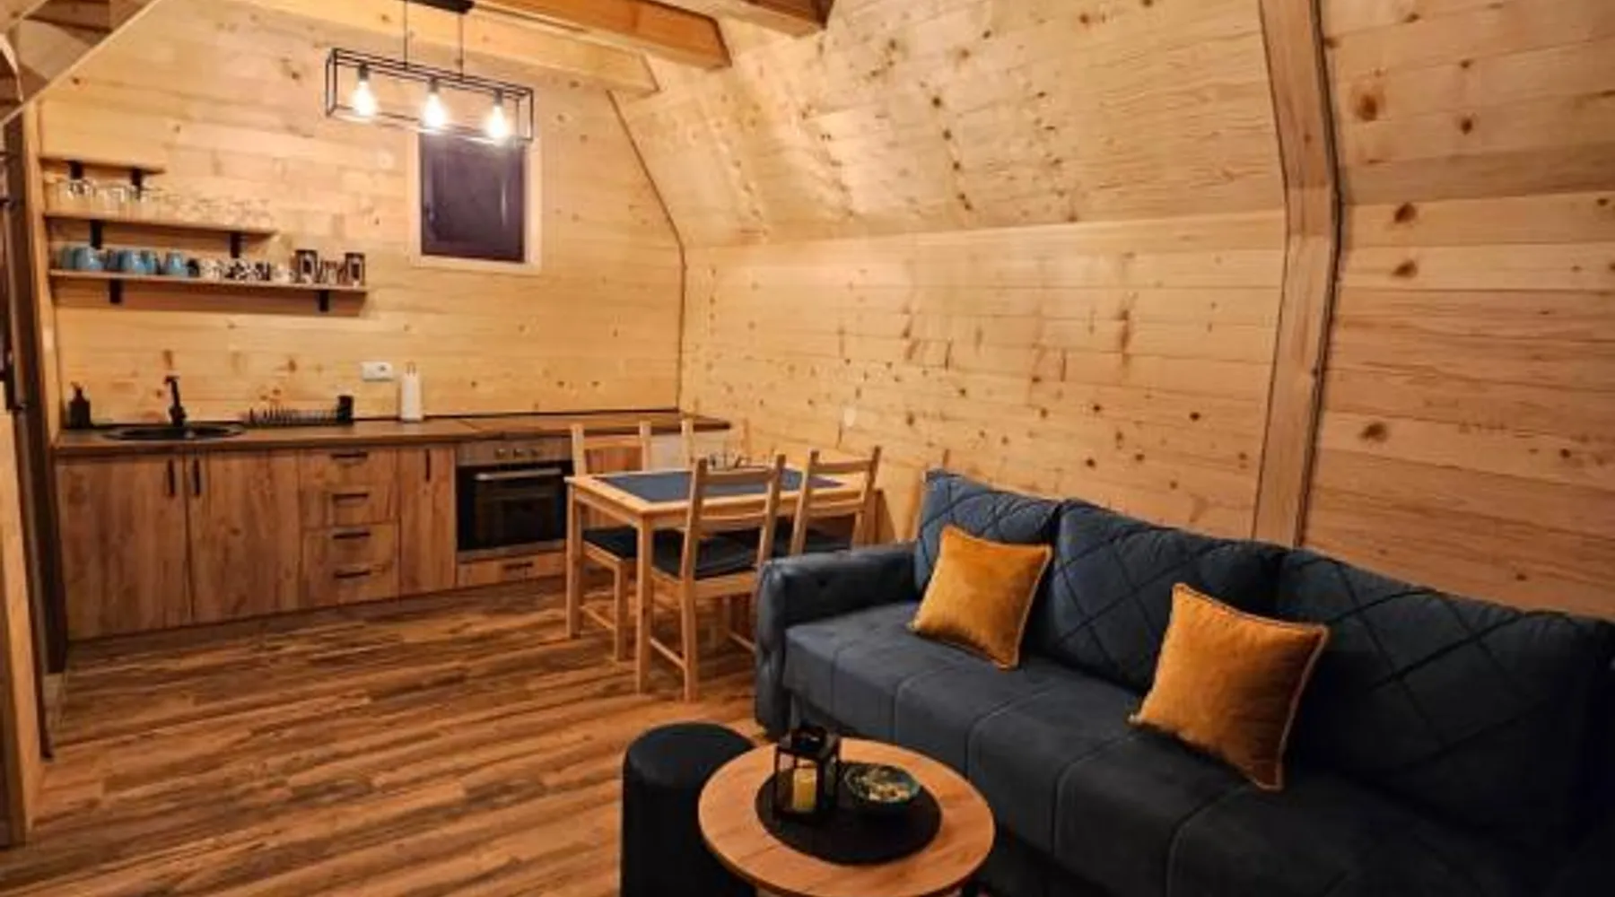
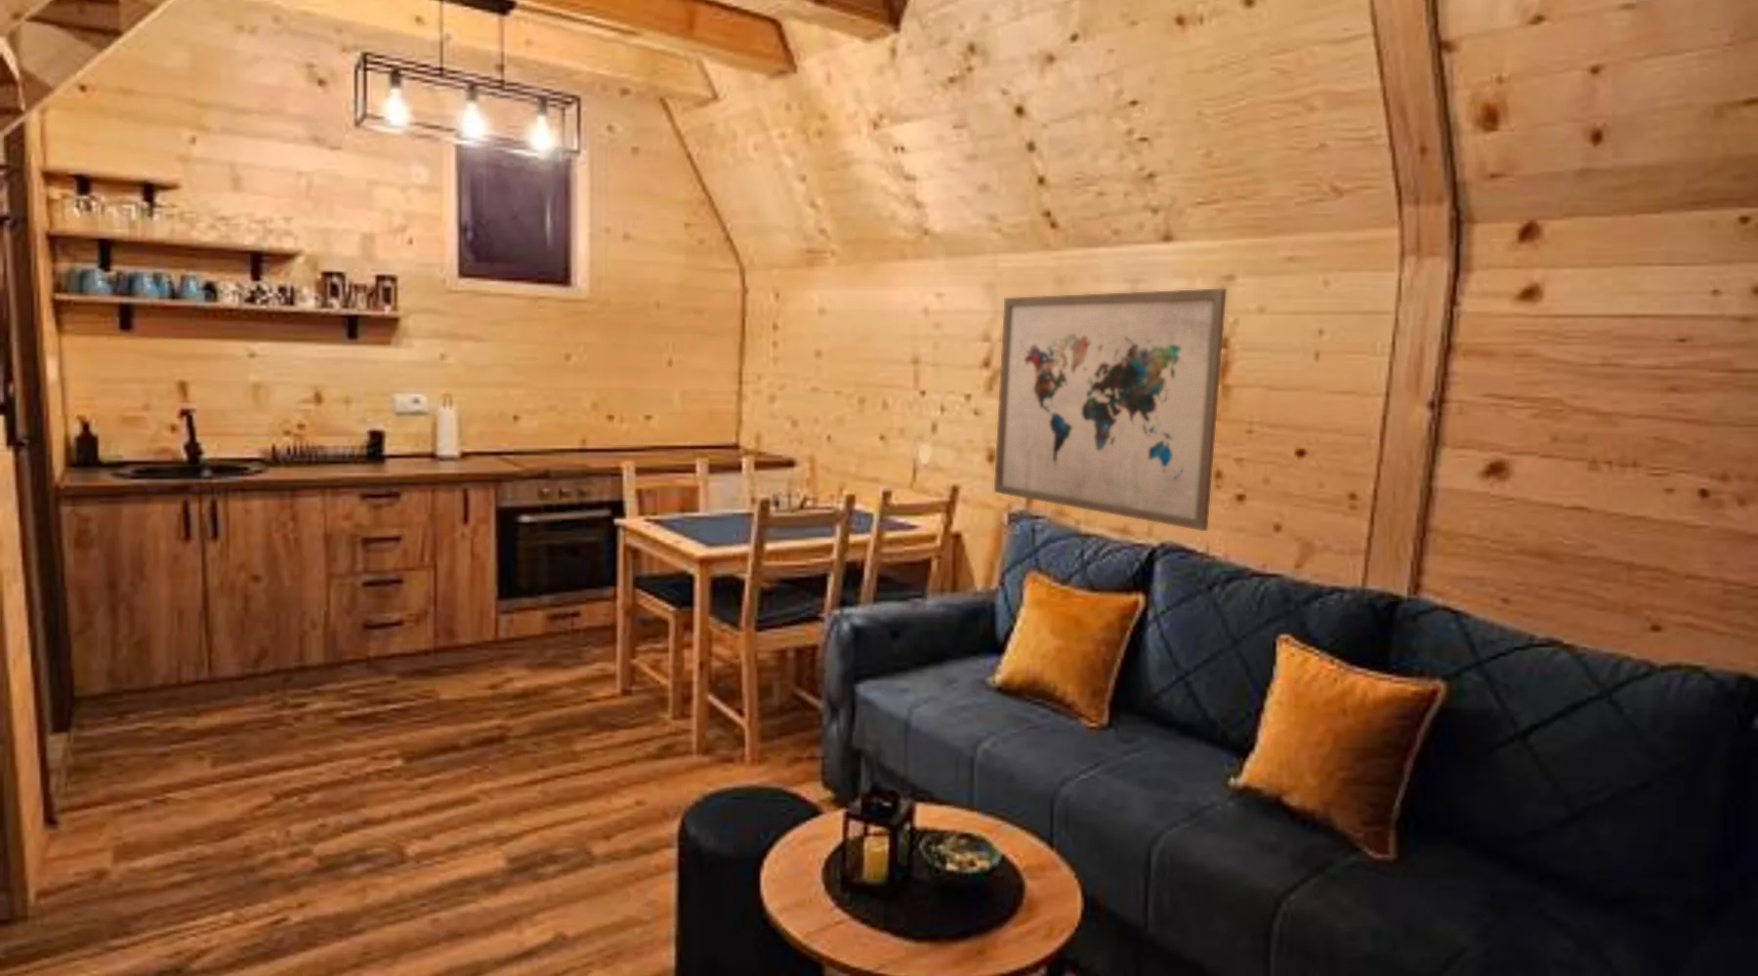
+ wall art [993,288,1228,532]
